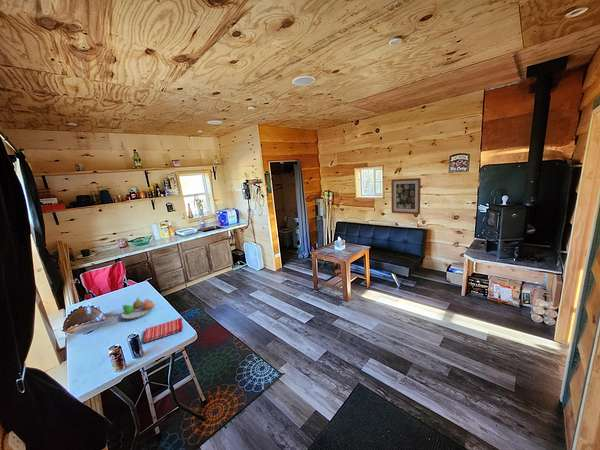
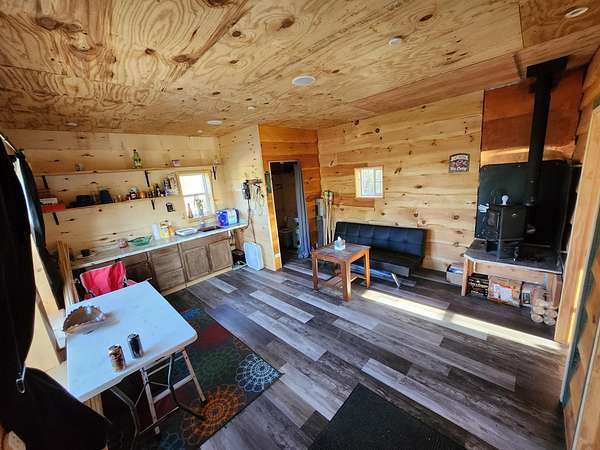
- dish towel [142,317,184,344]
- wall art [390,177,422,215]
- fruit bowl [120,297,156,320]
